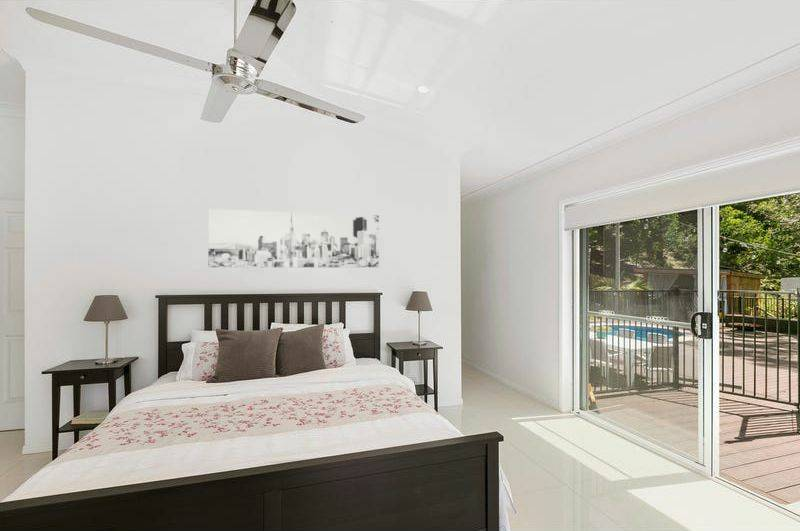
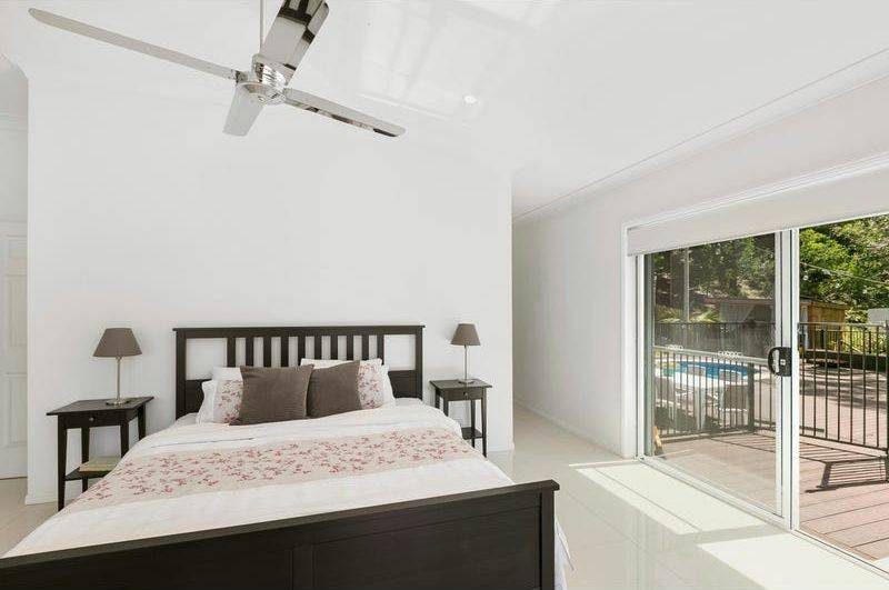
- wall art [207,208,380,268]
